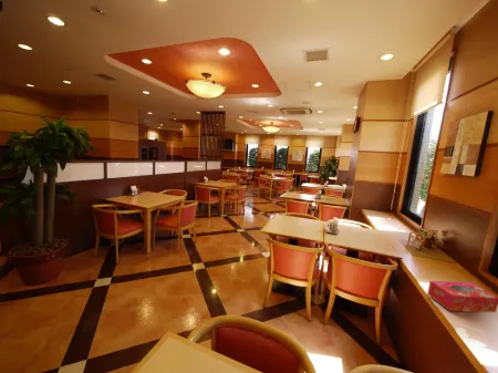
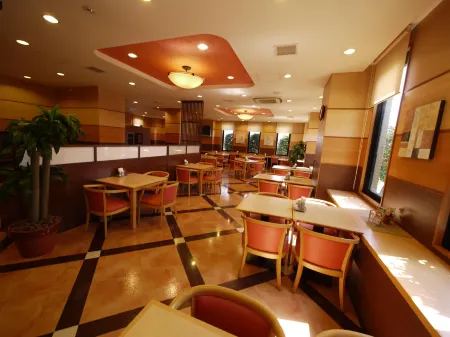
- tissue box [426,280,498,313]
